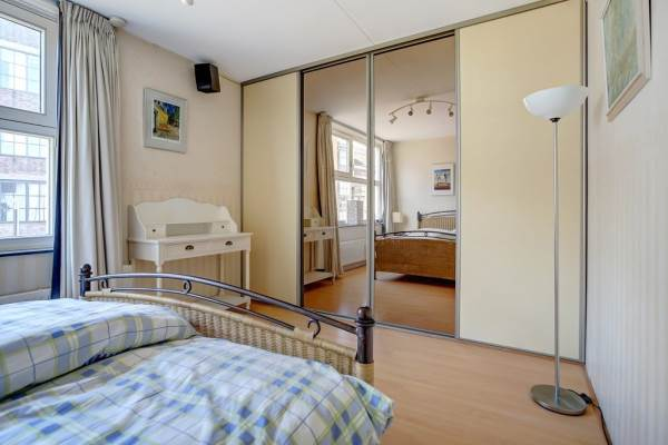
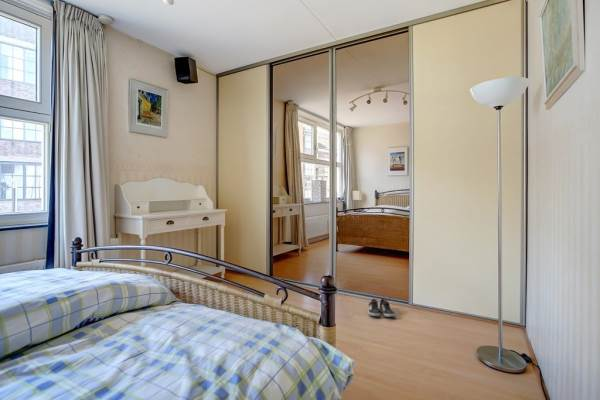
+ shoe [367,298,396,318]
